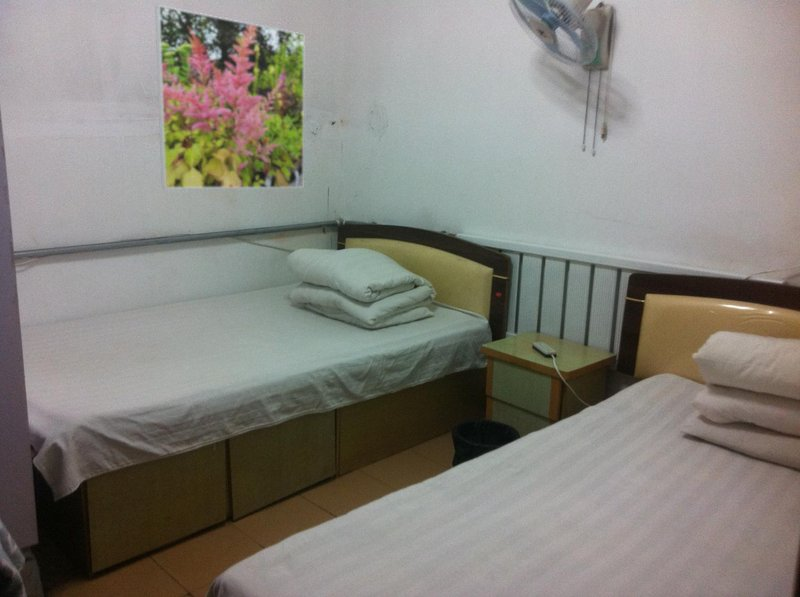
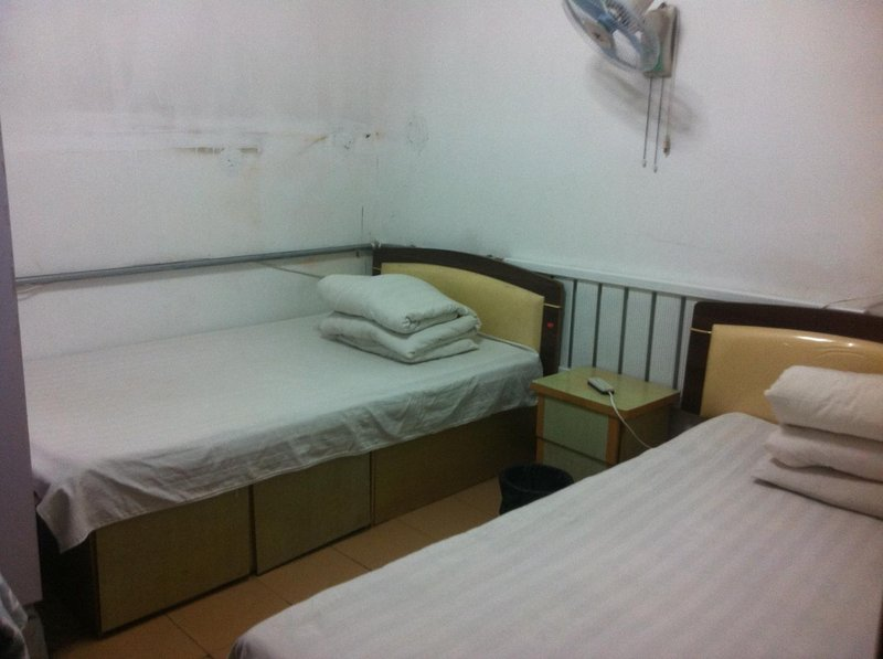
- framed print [154,4,305,189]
